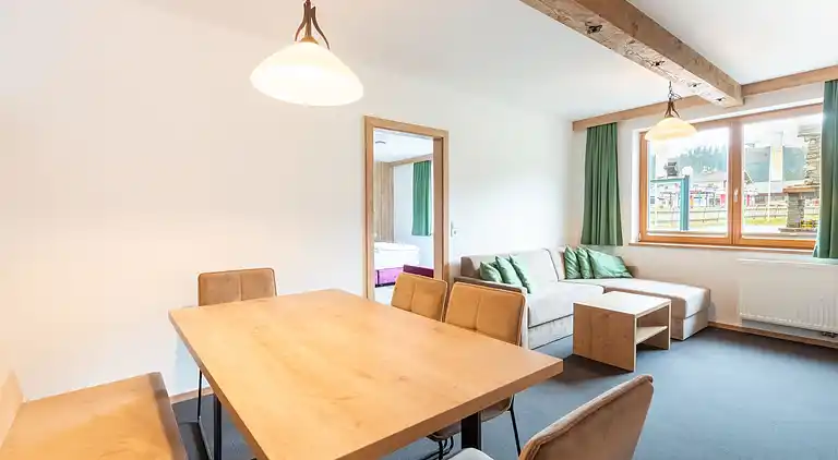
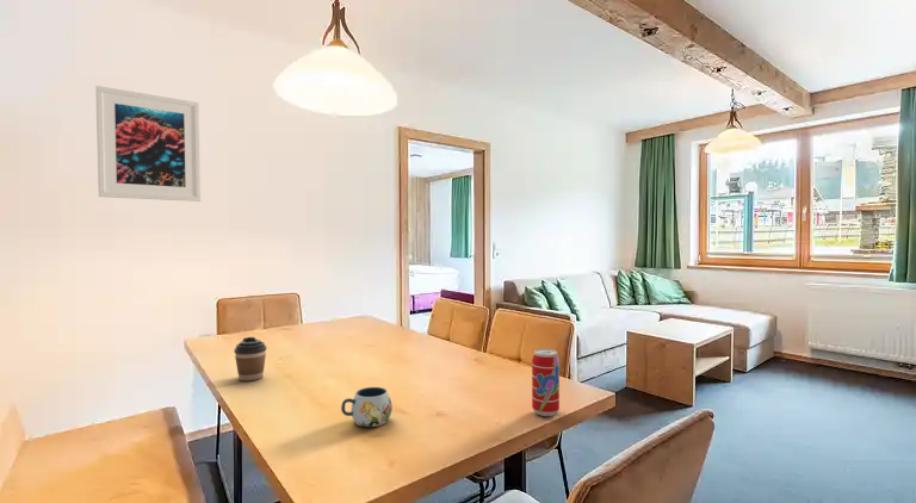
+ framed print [94,85,202,203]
+ coffee cup [233,336,267,381]
+ mug [340,386,394,428]
+ beverage can [531,348,561,417]
